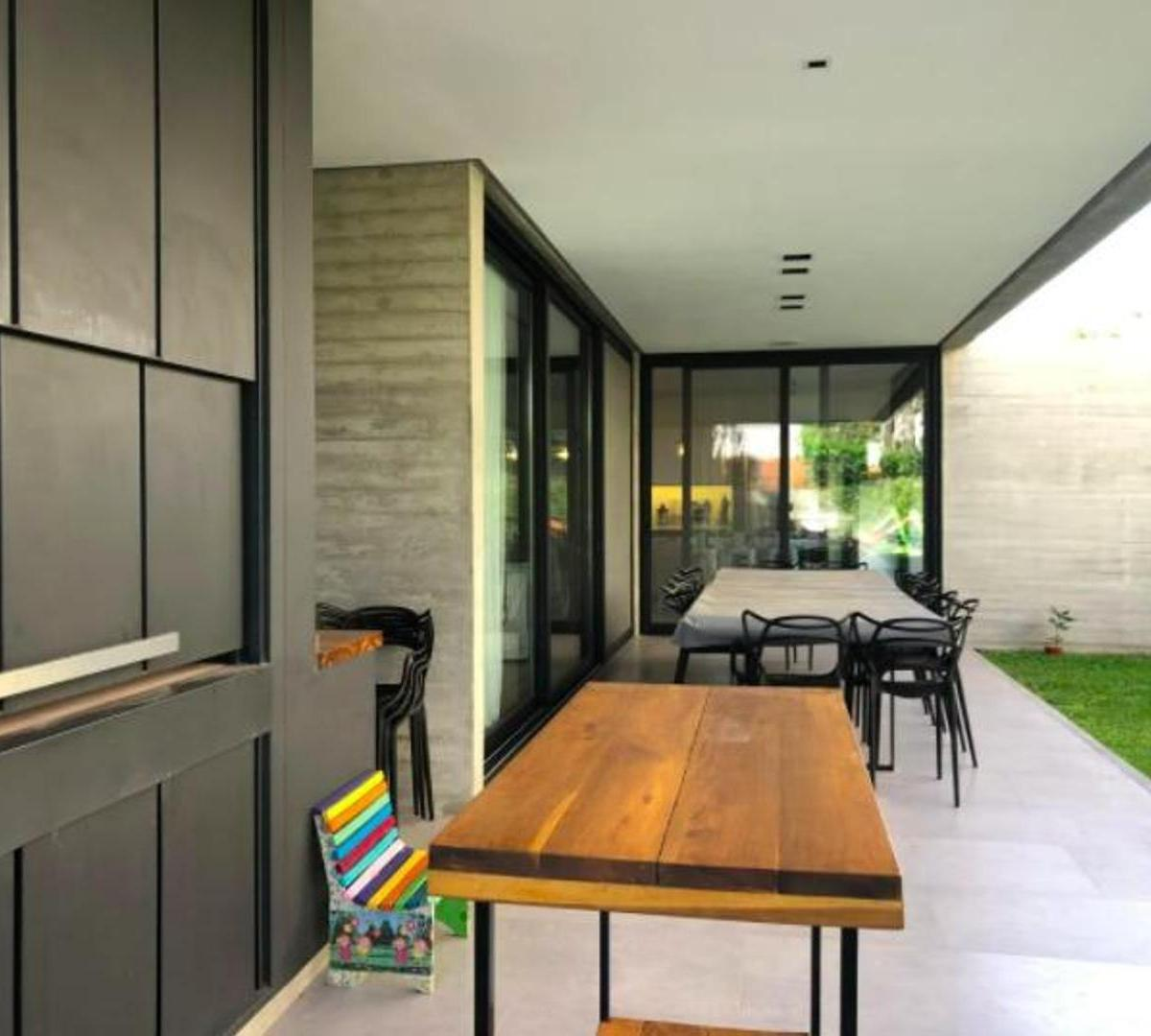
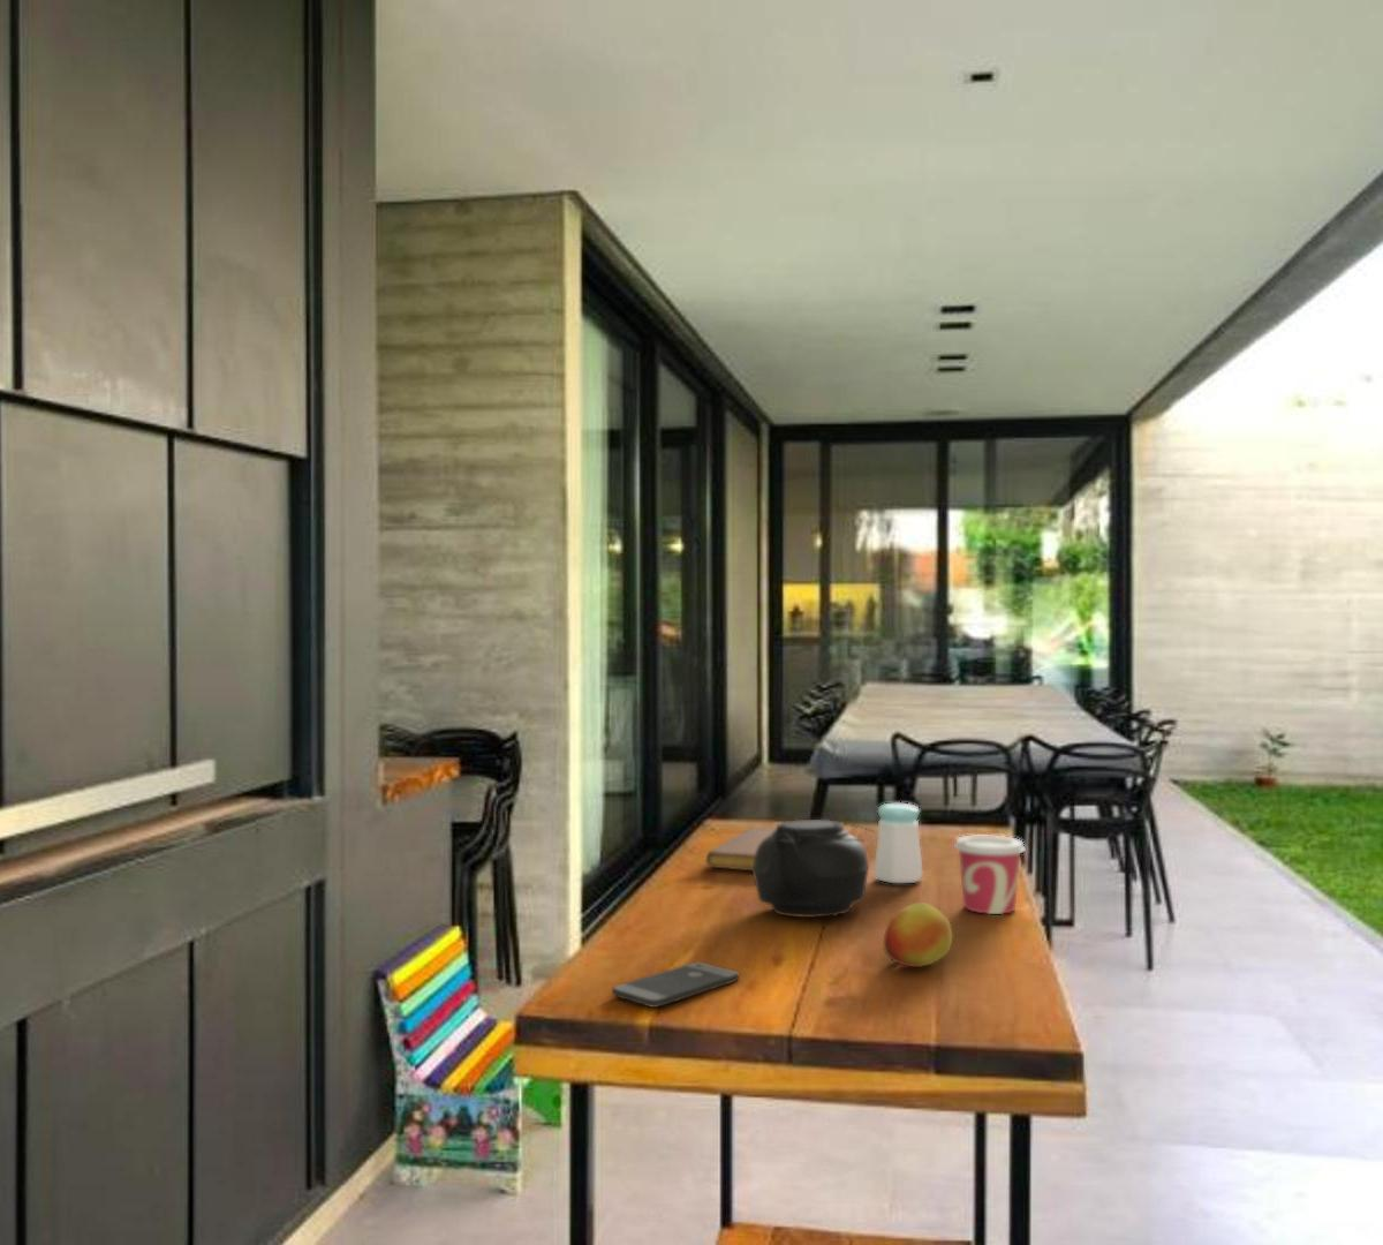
+ cup [953,835,1027,916]
+ teapot [751,815,877,919]
+ fruit [883,901,953,969]
+ smartphone [610,961,740,1008]
+ notebook [705,826,776,871]
+ salt shaker [874,803,923,884]
